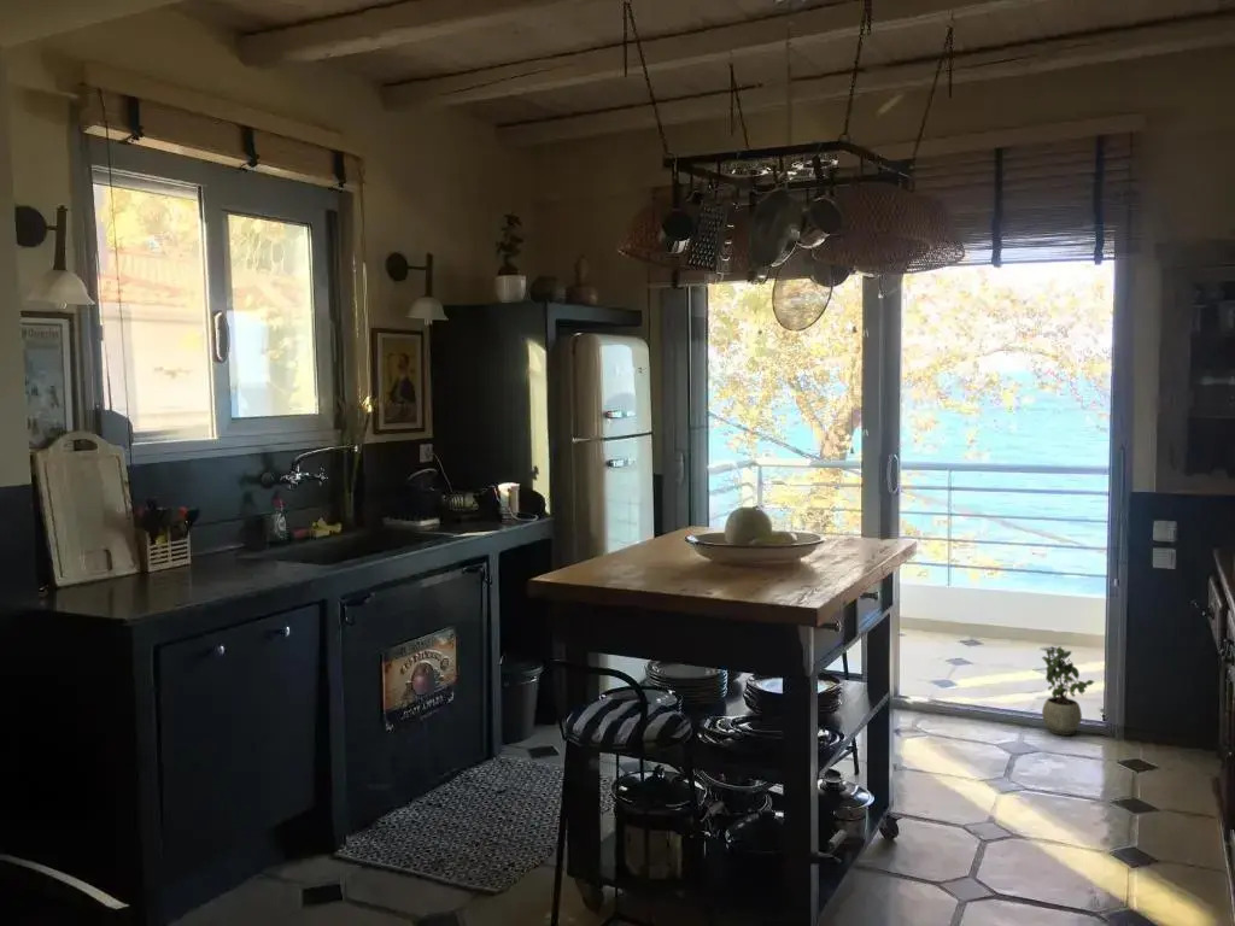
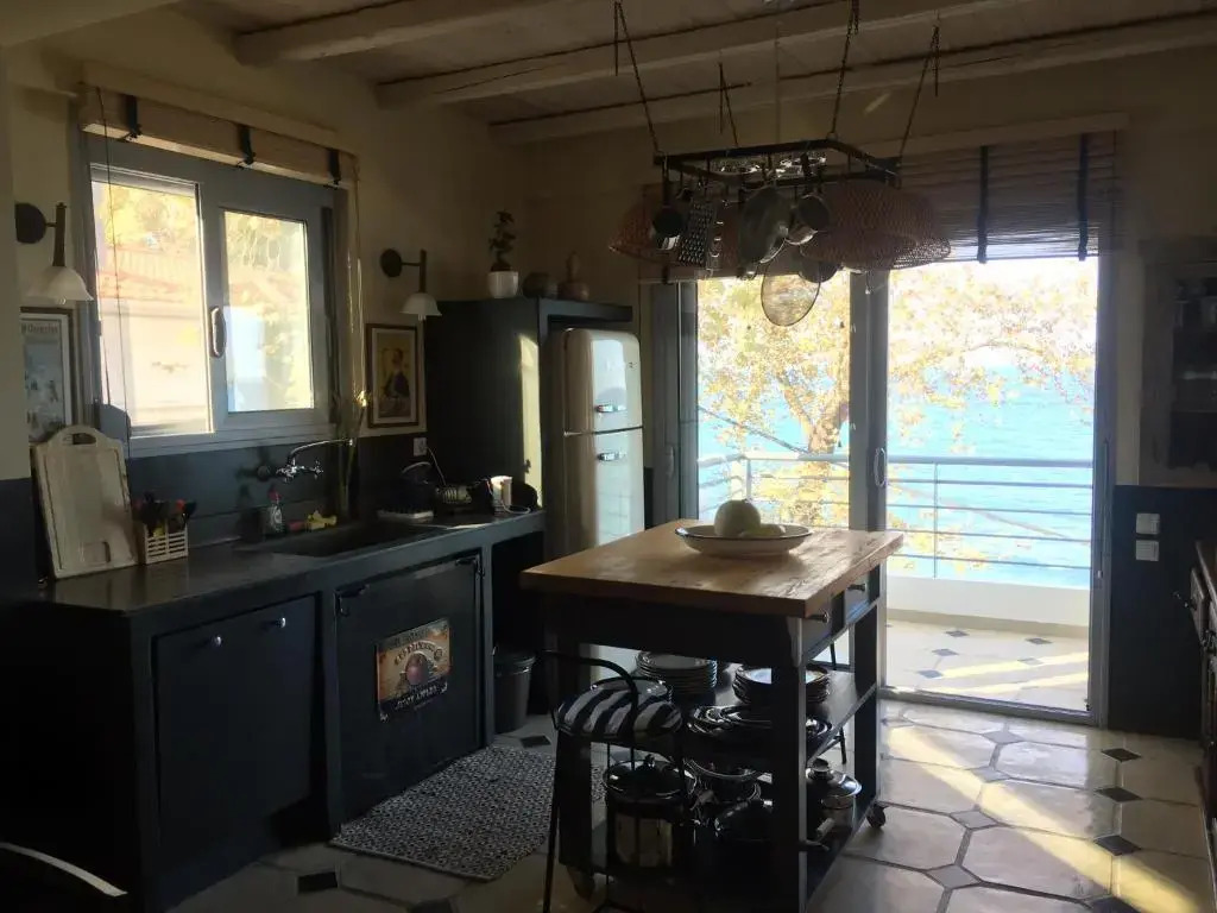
- potted plant [1041,645,1095,737]
